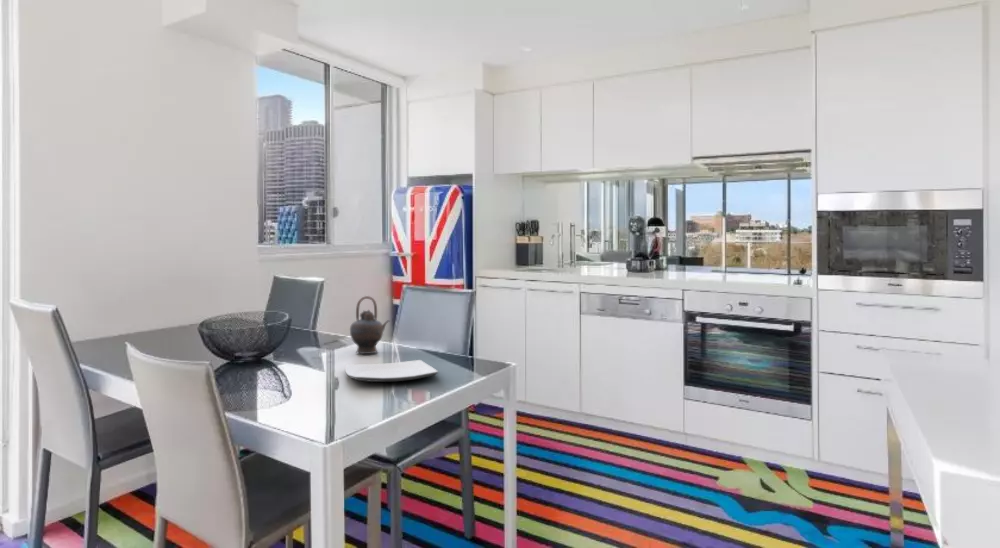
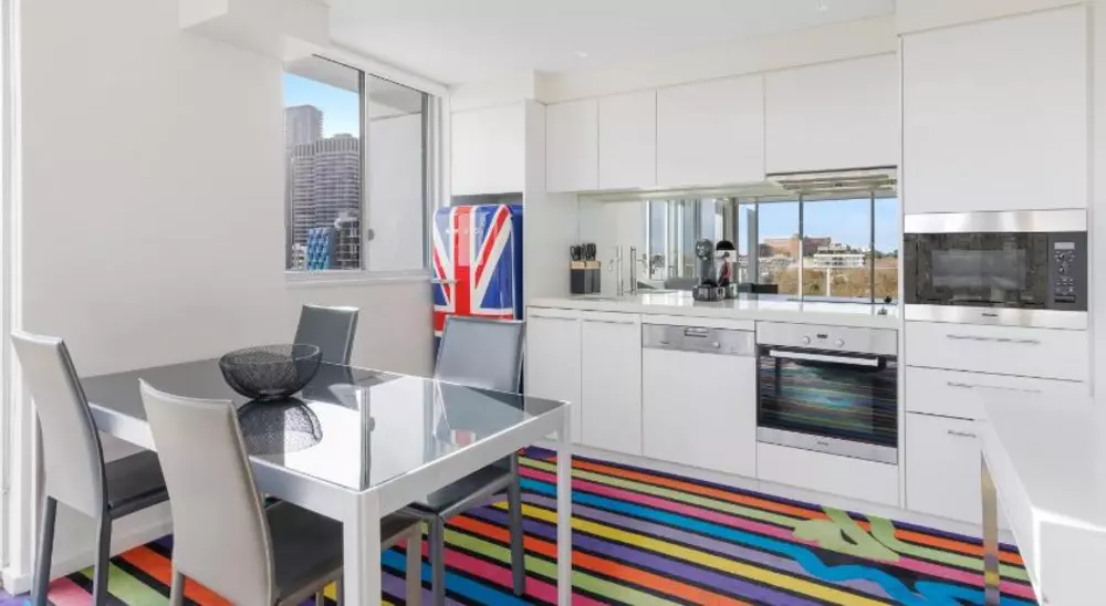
- plate [344,359,439,383]
- teapot [349,295,391,355]
